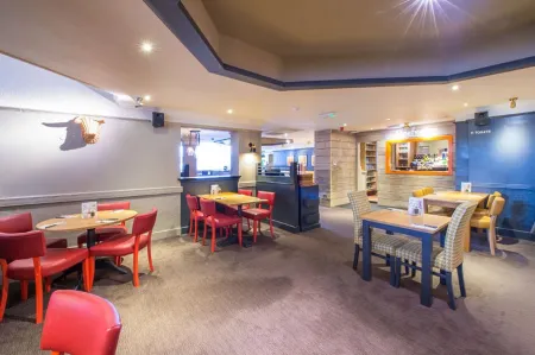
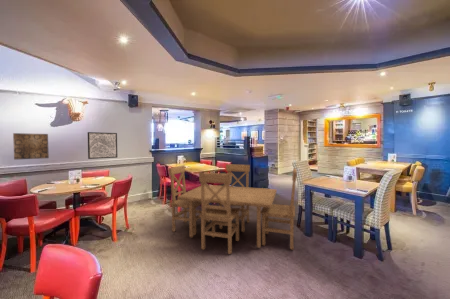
+ wall art [87,131,118,160]
+ wall art [12,132,50,161]
+ dining set [167,163,298,255]
